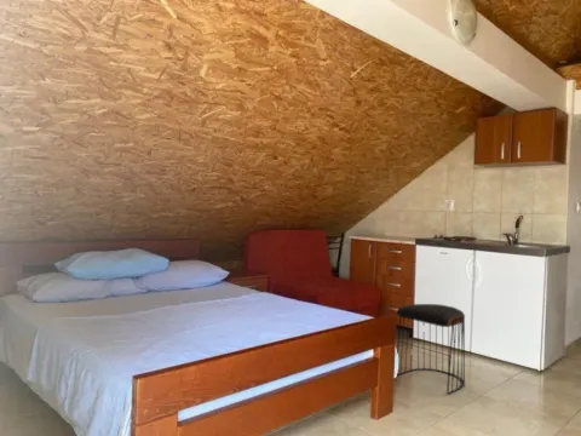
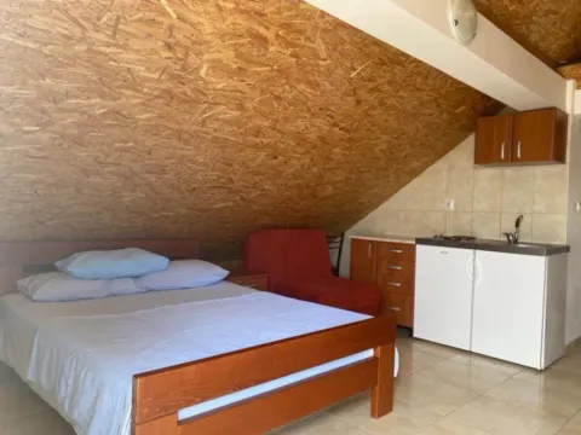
- stool [396,303,466,395]
